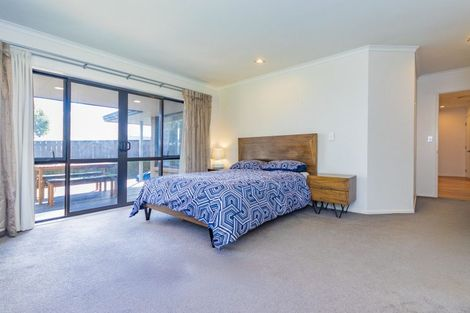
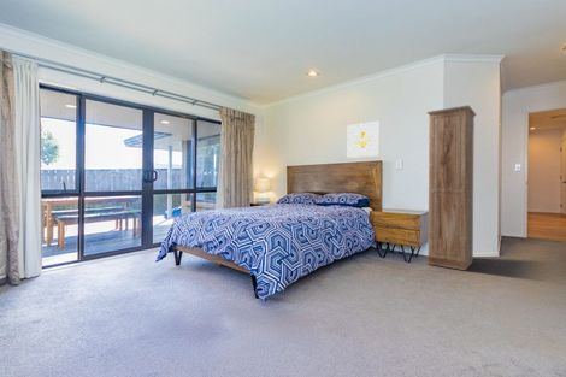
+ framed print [347,120,381,159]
+ cabinet [425,105,478,271]
